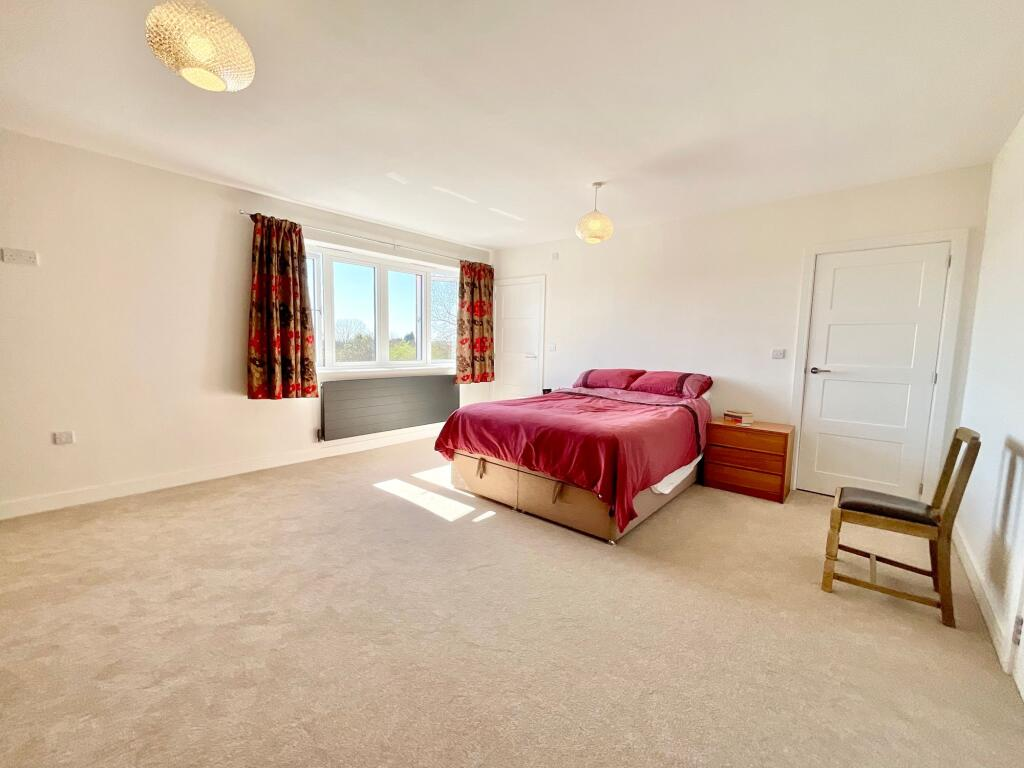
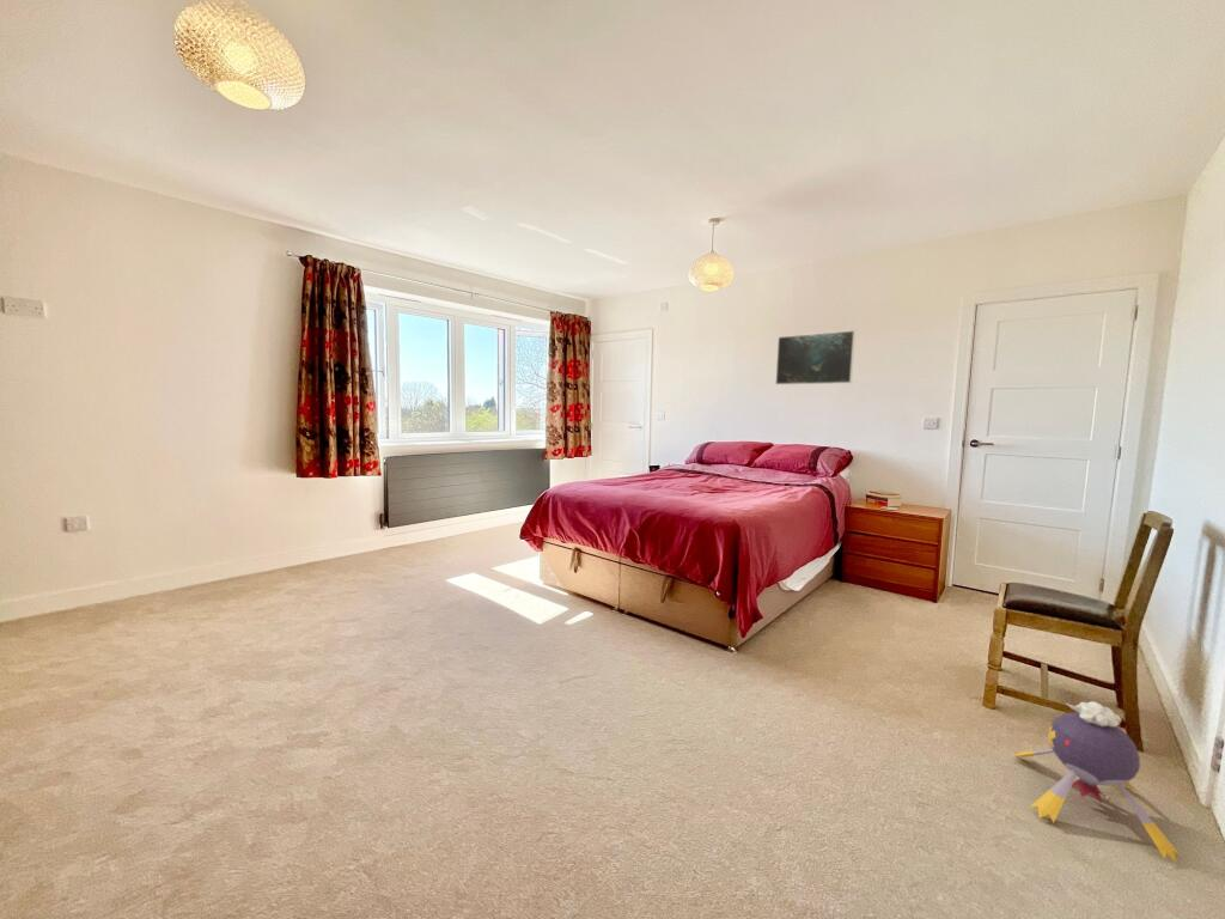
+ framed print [774,329,857,385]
+ plush toy [1012,700,1182,864]
